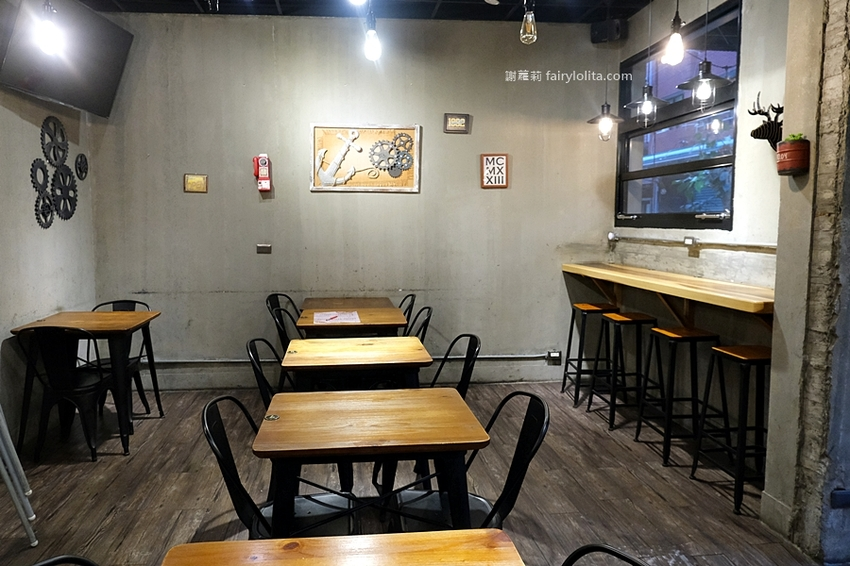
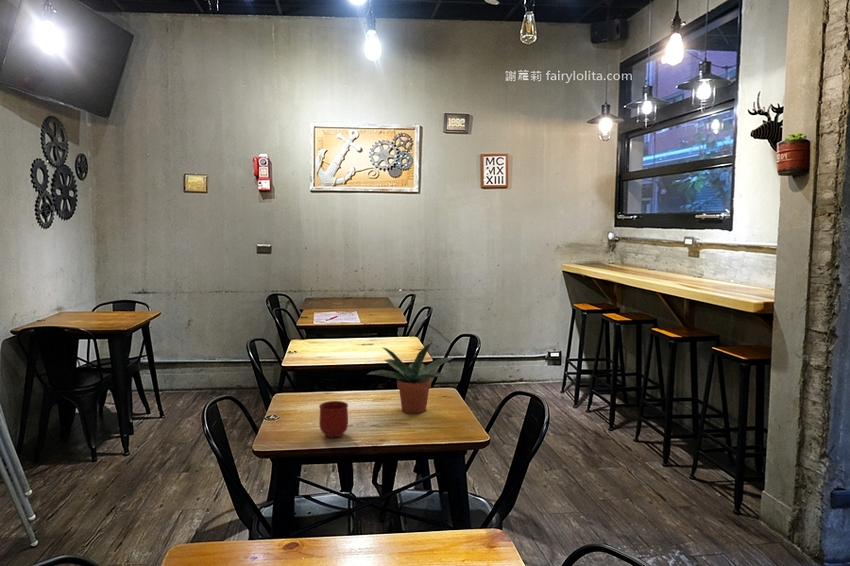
+ potted plant [366,342,455,415]
+ mug [318,400,349,438]
